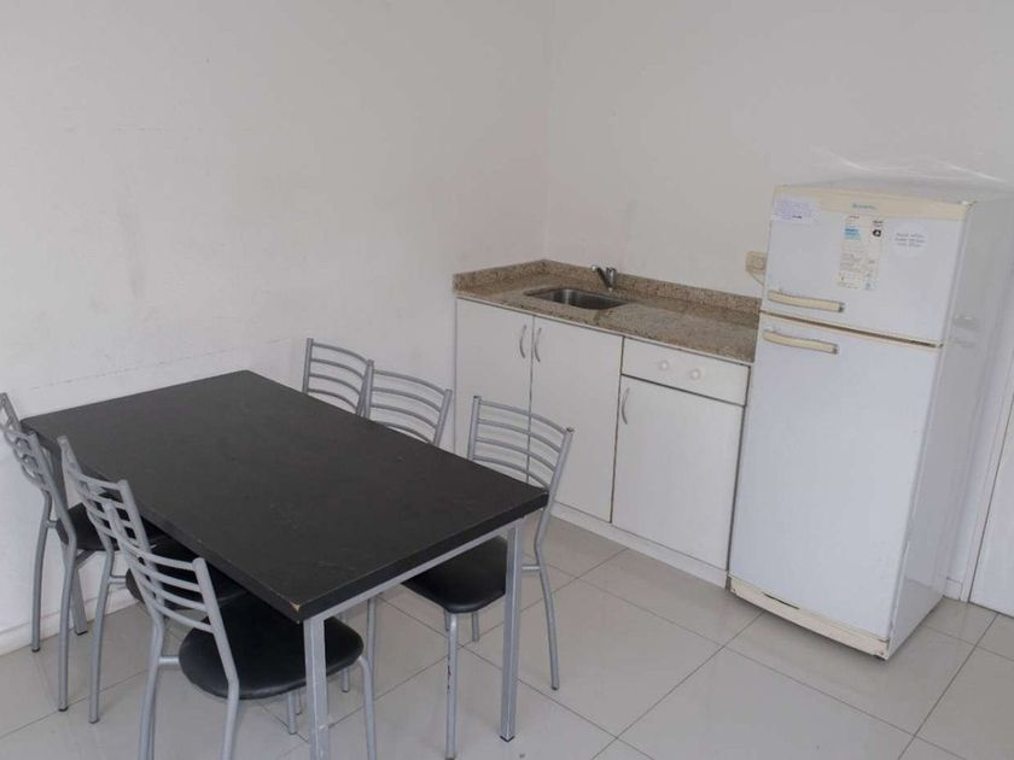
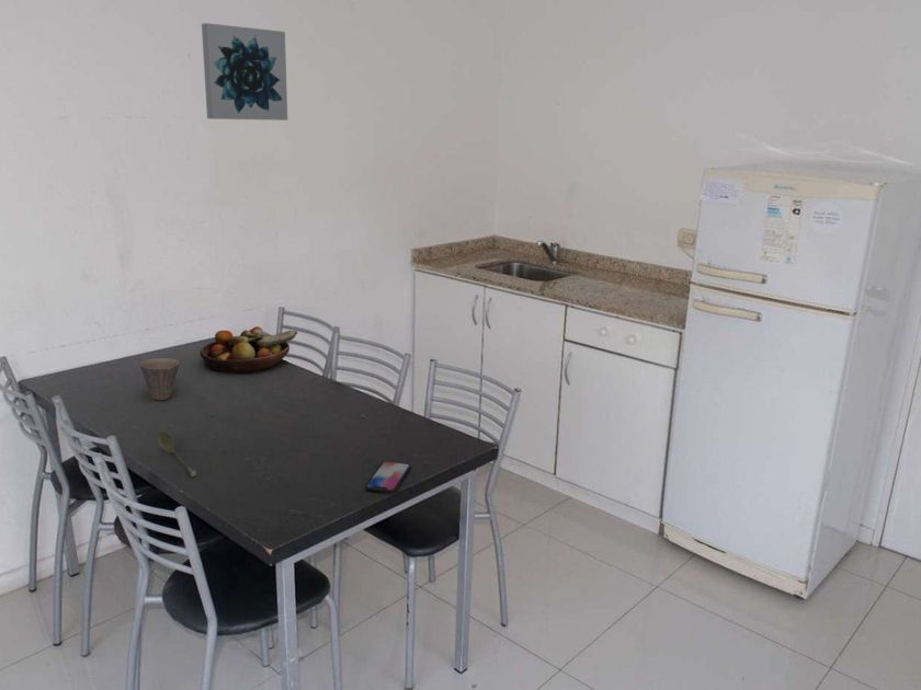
+ wall art [201,22,288,122]
+ fruit bowl [200,325,298,375]
+ cup [139,357,180,401]
+ soupspoon [156,429,197,478]
+ smartphone [364,460,411,494]
